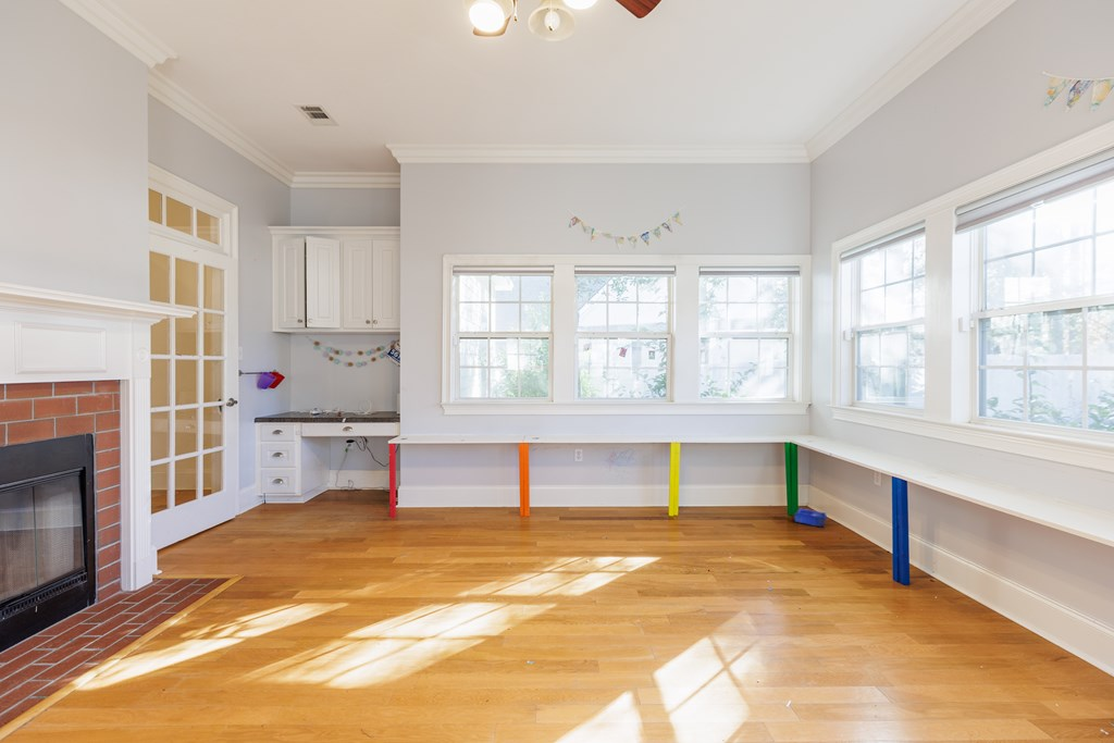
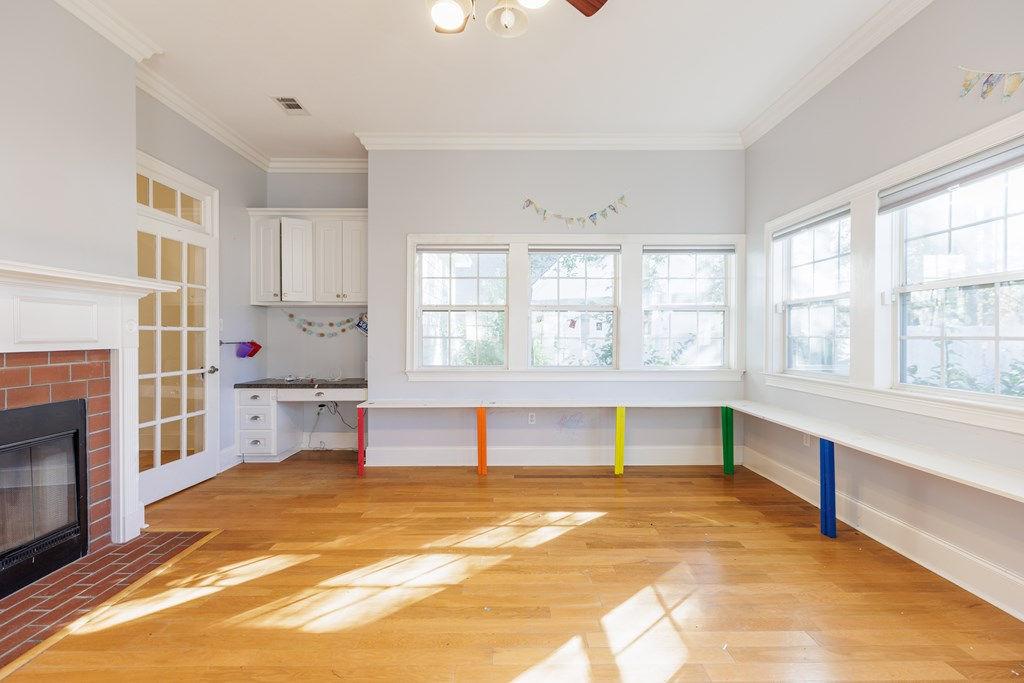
- storage bin [768,505,828,528]
